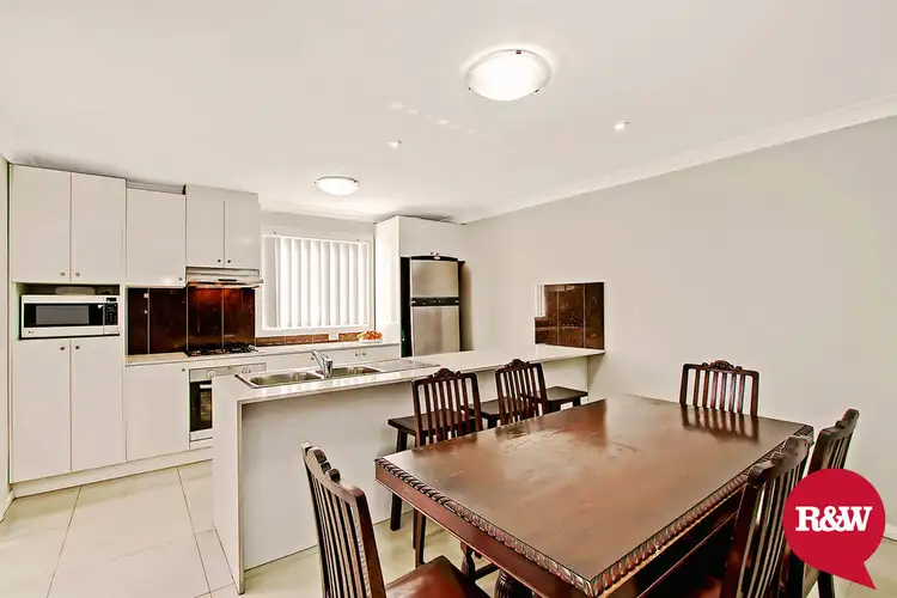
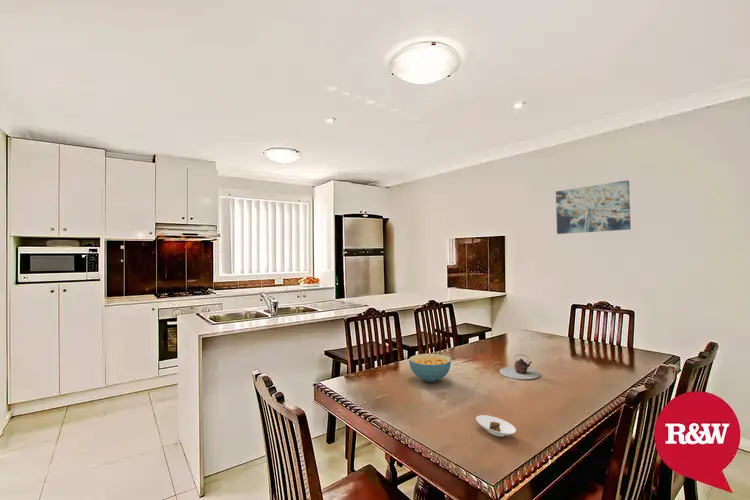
+ cereal bowl [408,353,452,383]
+ teapot [499,354,541,380]
+ saucer [475,414,517,438]
+ wall art [555,179,632,235]
